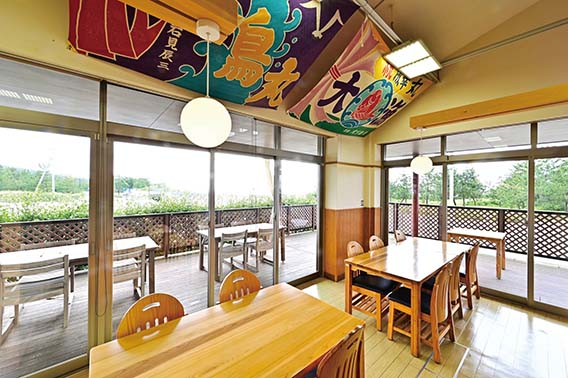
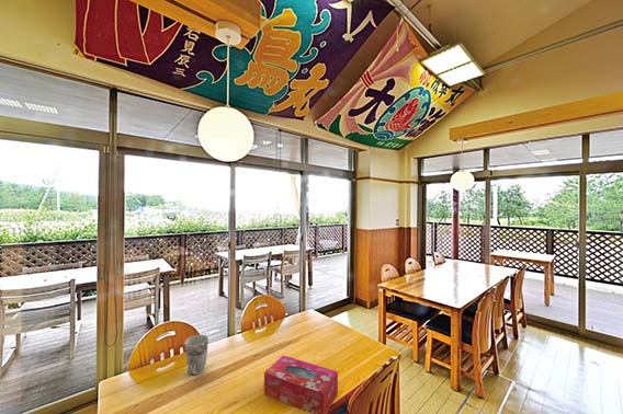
+ tissue box [263,354,339,414]
+ cup [184,334,209,376]
